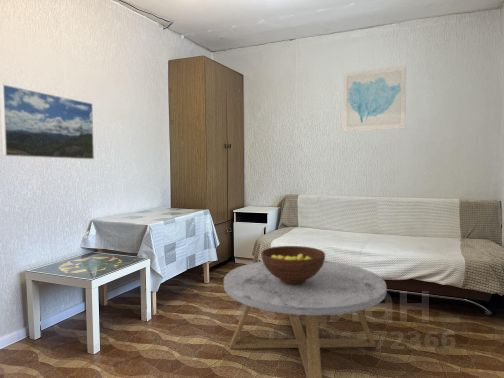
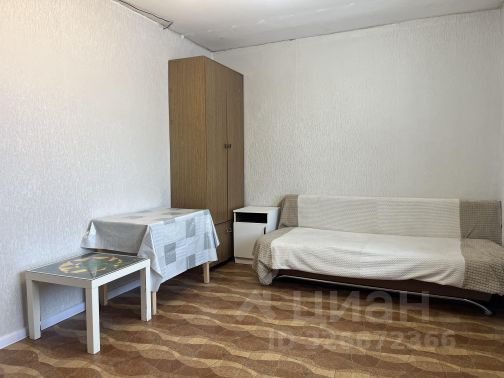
- fruit bowl [260,245,326,284]
- coffee table [223,260,388,378]
- wall art [342,65,407,133]
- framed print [0,84,95,160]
